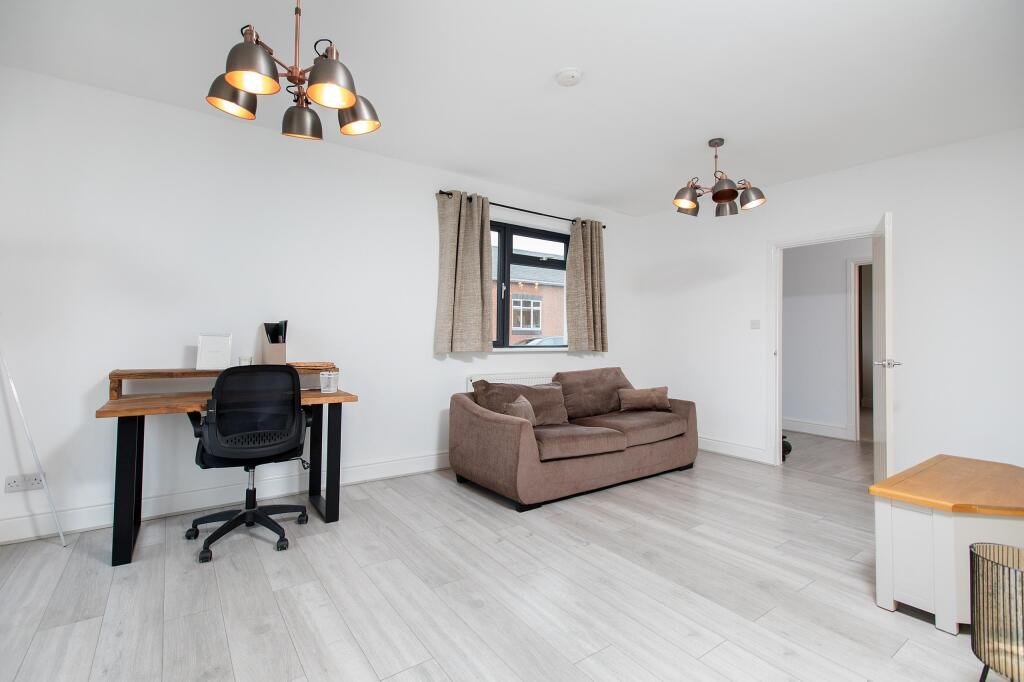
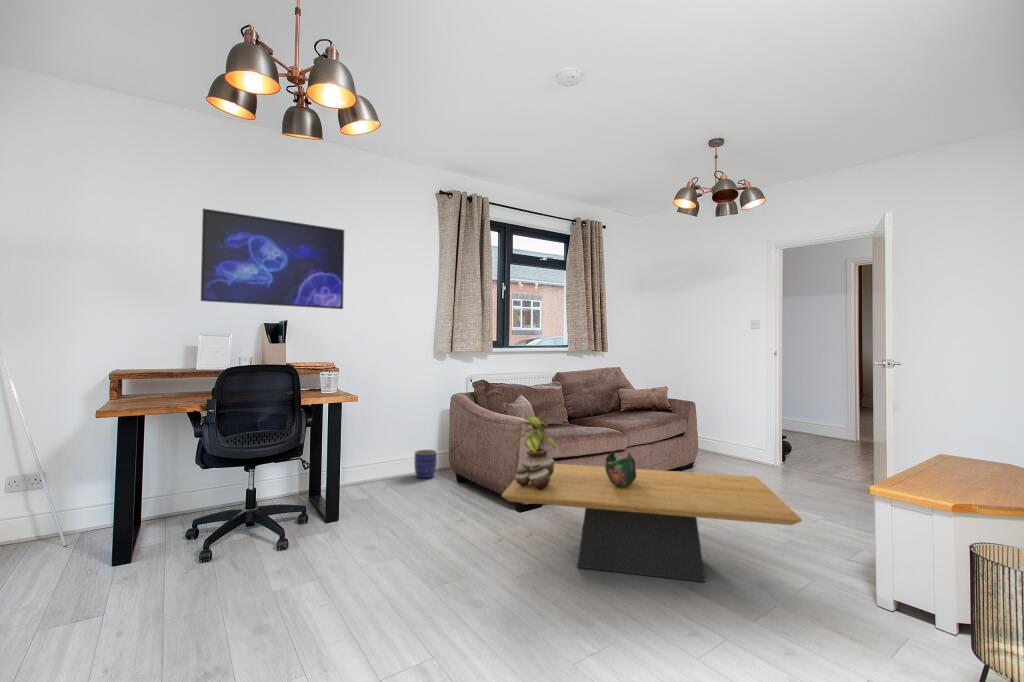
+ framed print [200,208,345,310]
+ planter [413,449,438,479]
+ potted plant [511,415,557,489]
+ coffee table [501,463,803,583]
+ decorative bowl [604,451,637,487]
